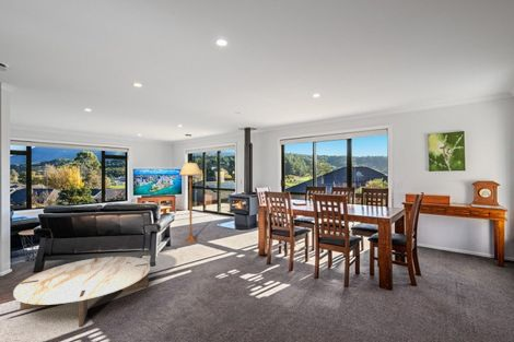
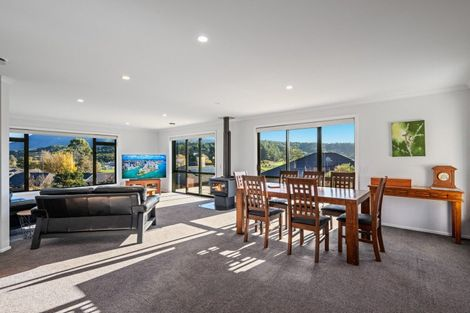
- floor lamp [178,161,202,244]
- coffee table [12,256,151,328]
